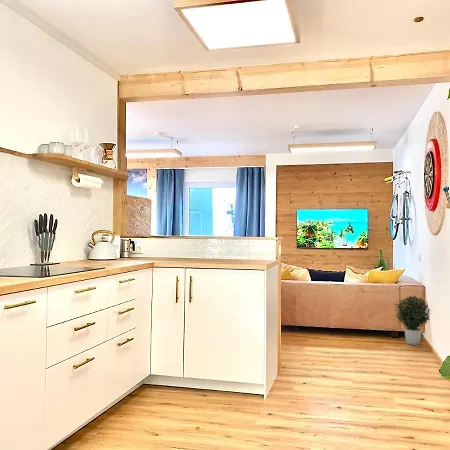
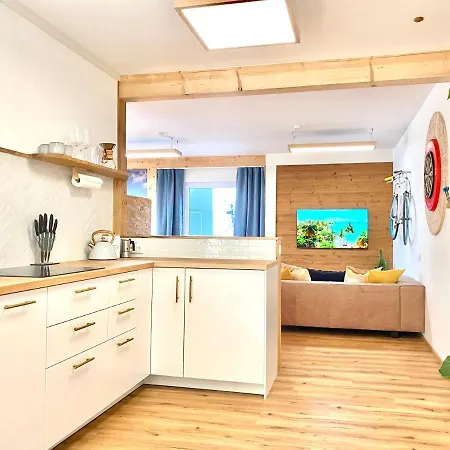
- potted plant [394,295,432,346]
